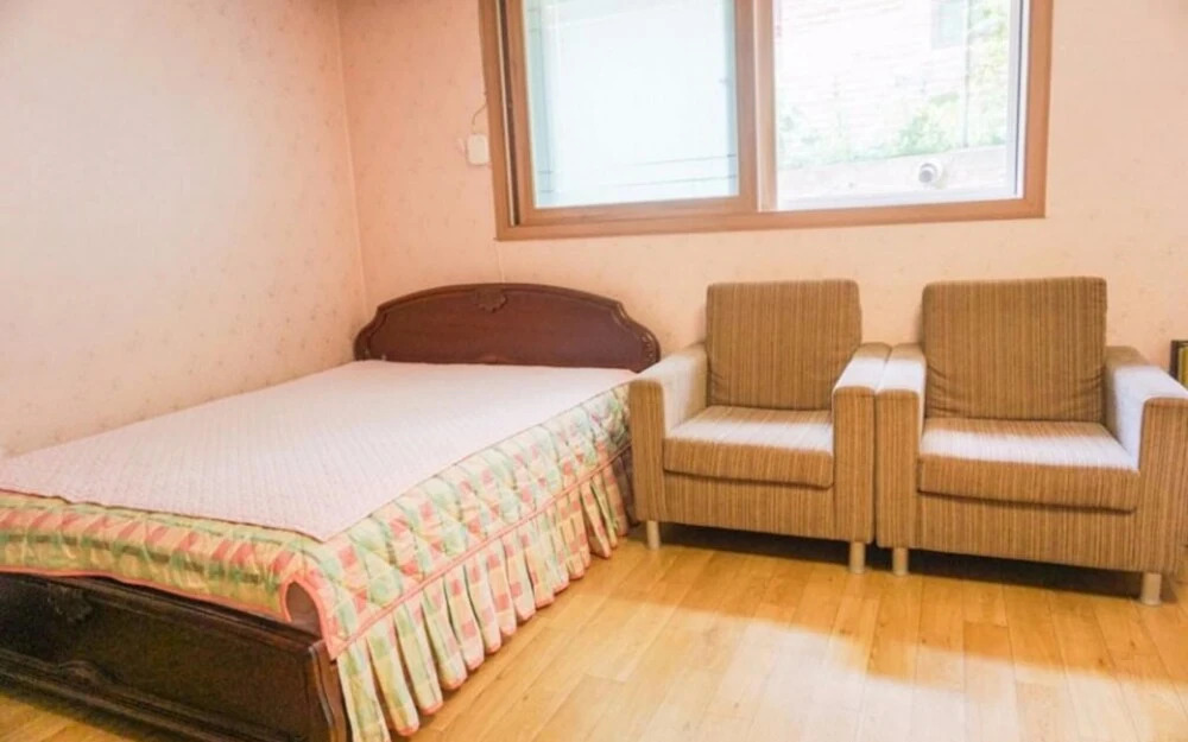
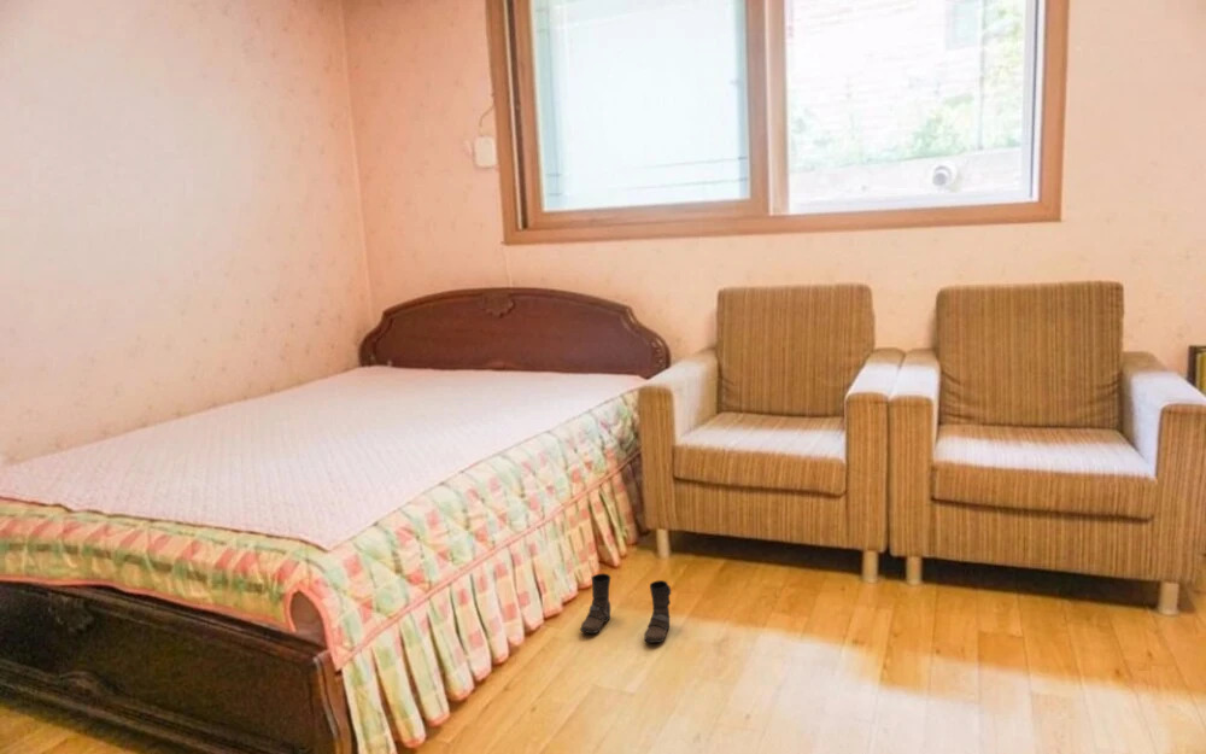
+ boots [579,572,672,644]
